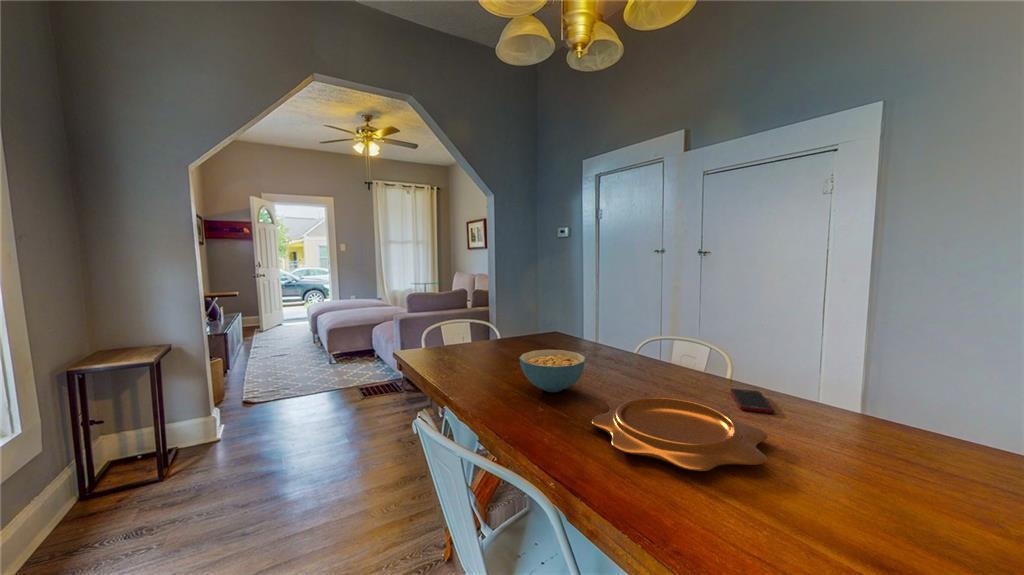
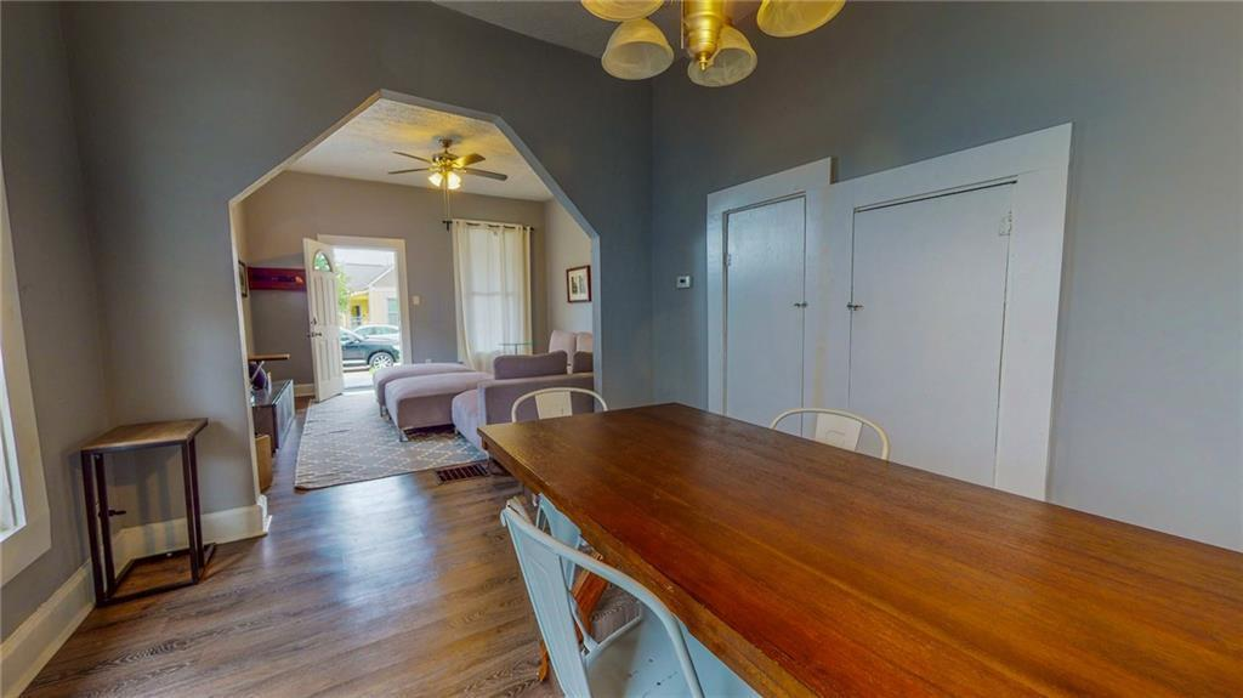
- cereal bowl [518,349,586,393]
- cell phone [729,388,775,414]
- decorative bowl [591,396,769,472]
